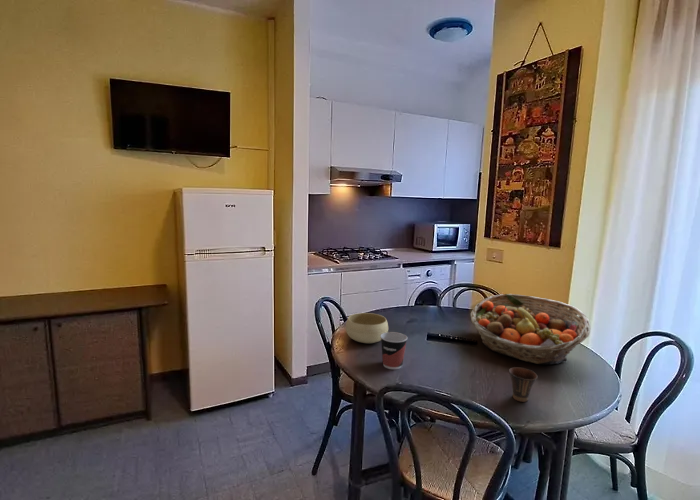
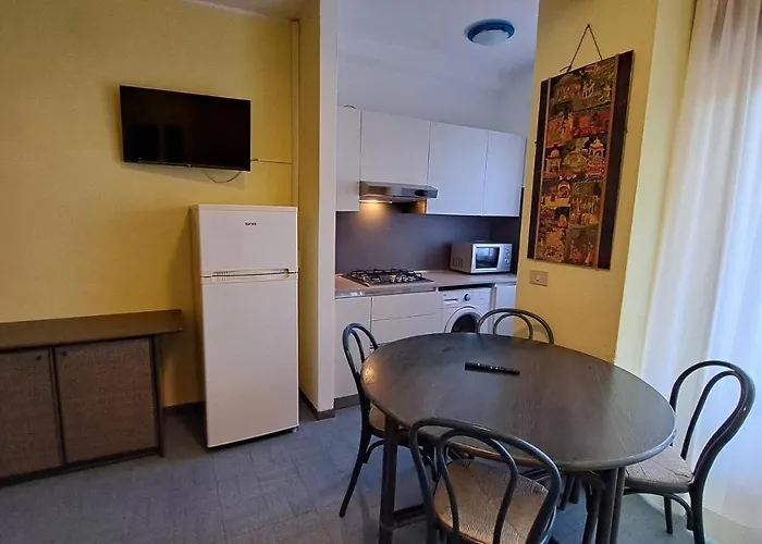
- cup [508,366,538,403]
- fruit basket [470,293,592,365]
- cup [380,331,408,370]
- bowl [345,312,389,344]
